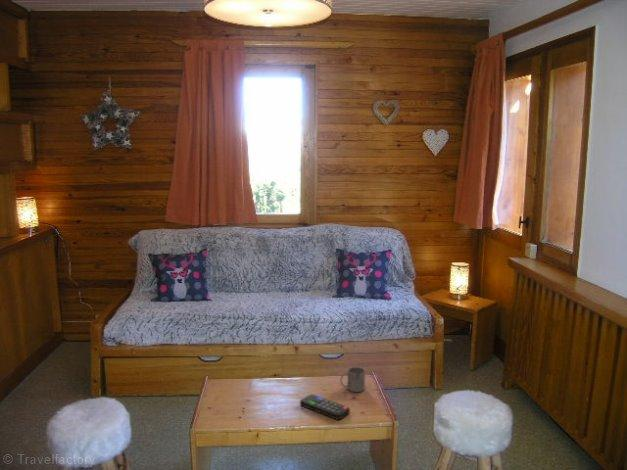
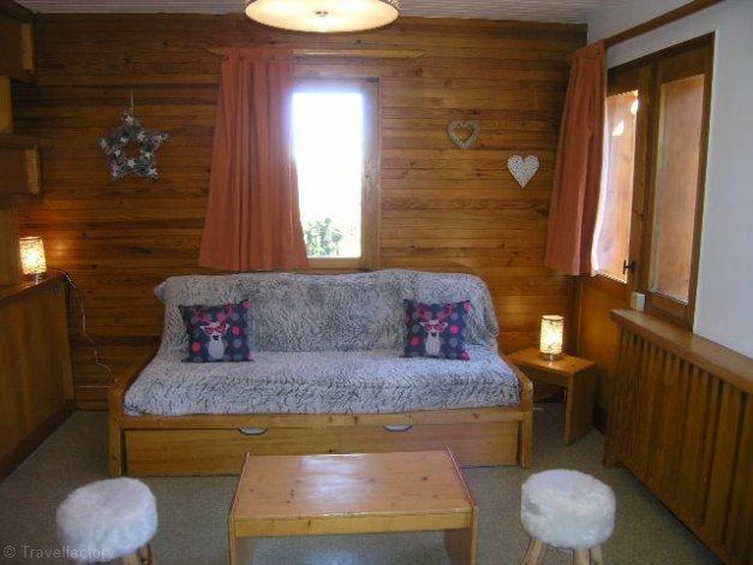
- mug [340,366,366,393]
- remote control [299,393,351,421]
